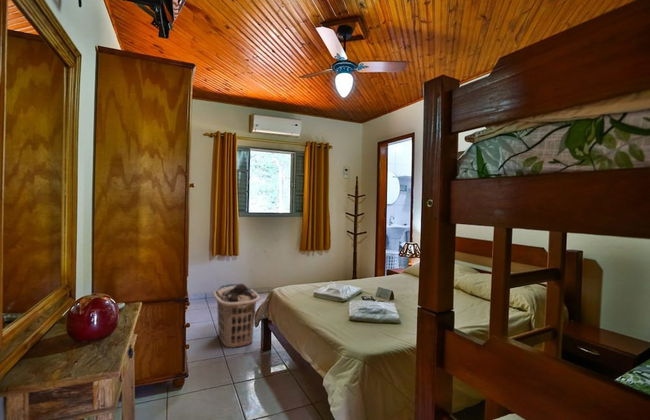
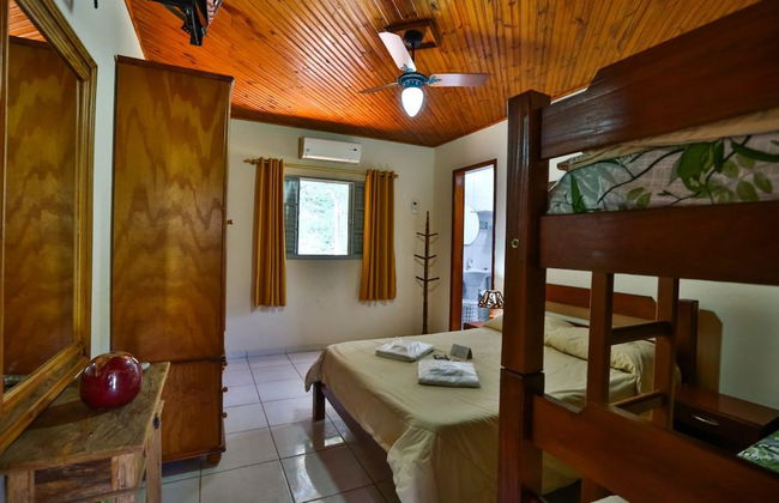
- clothes hamper [212,283,261,349]
